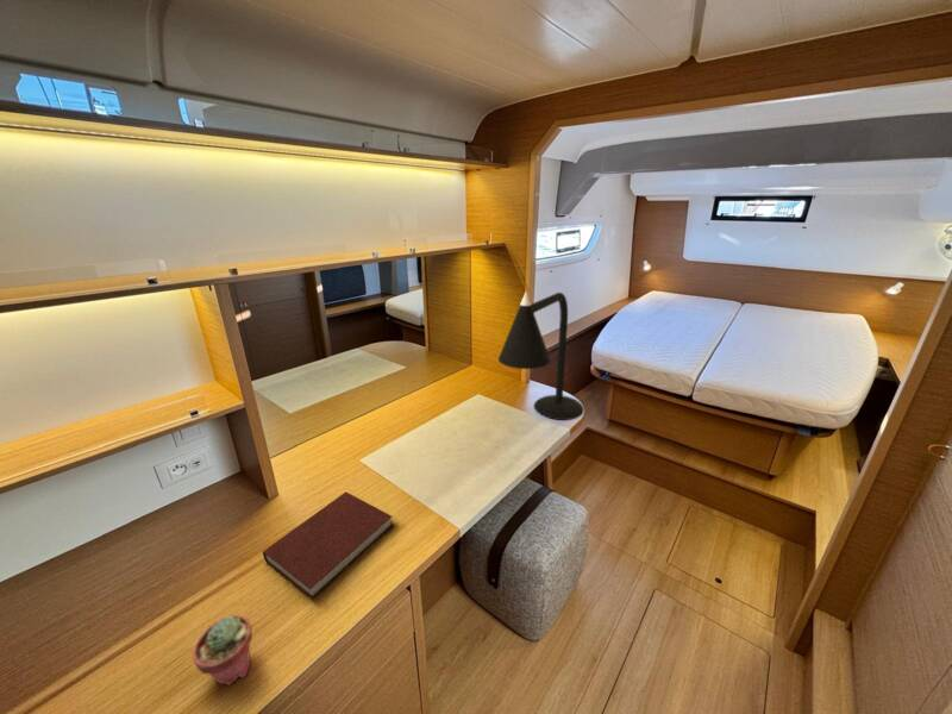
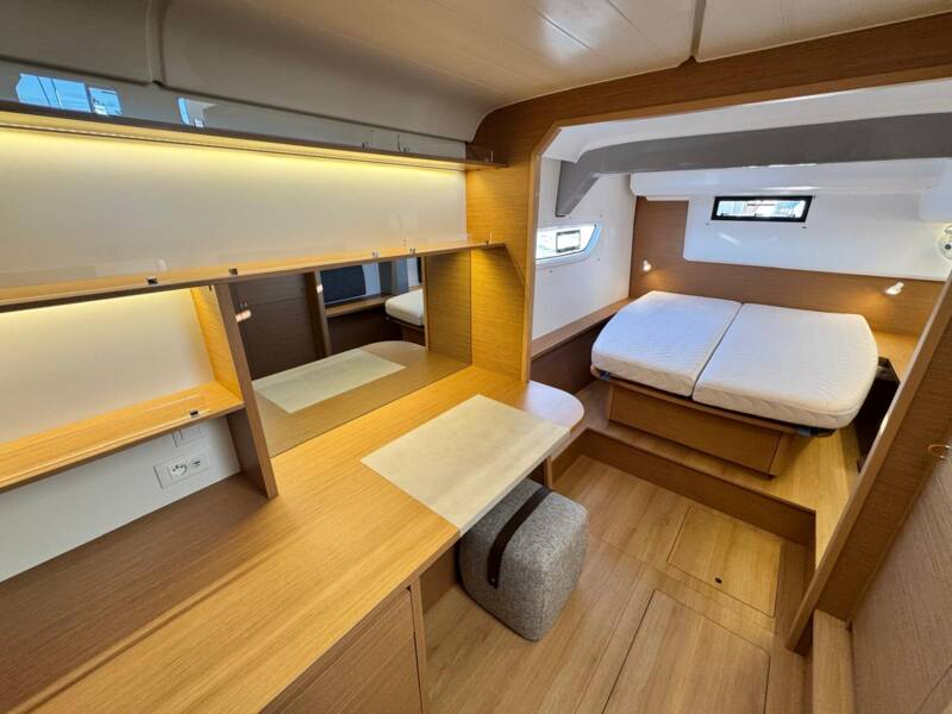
- desk lamp [497,292,584,421]
- potted succulent [192,613,253,687]
- notebook [262,490,394,600]
